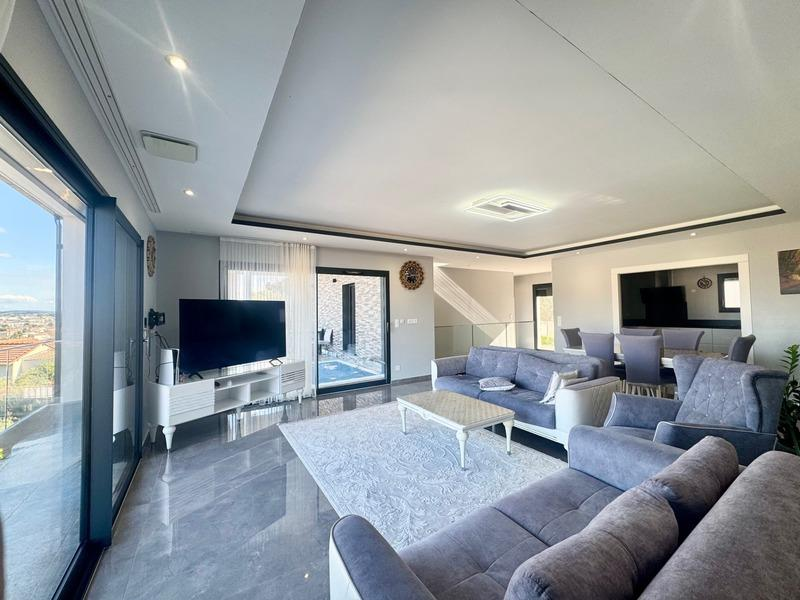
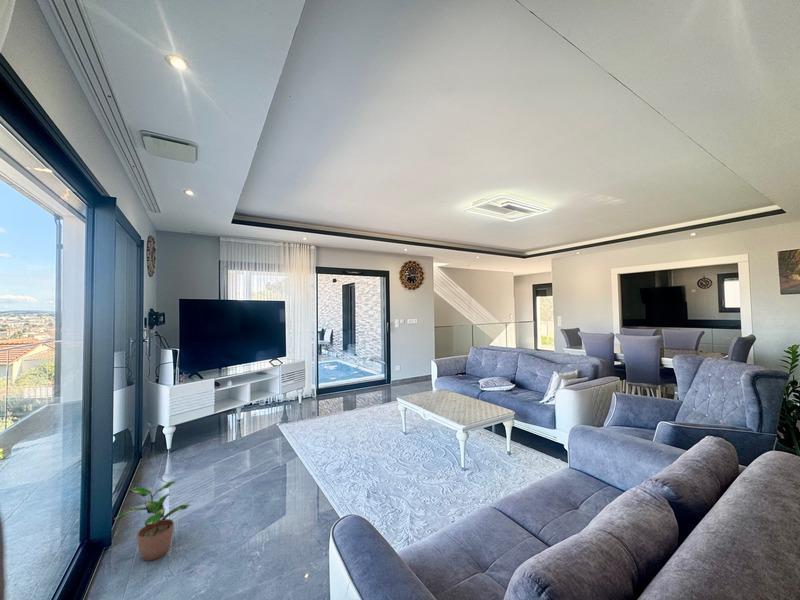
+ potted plant [113,481,191,562]
